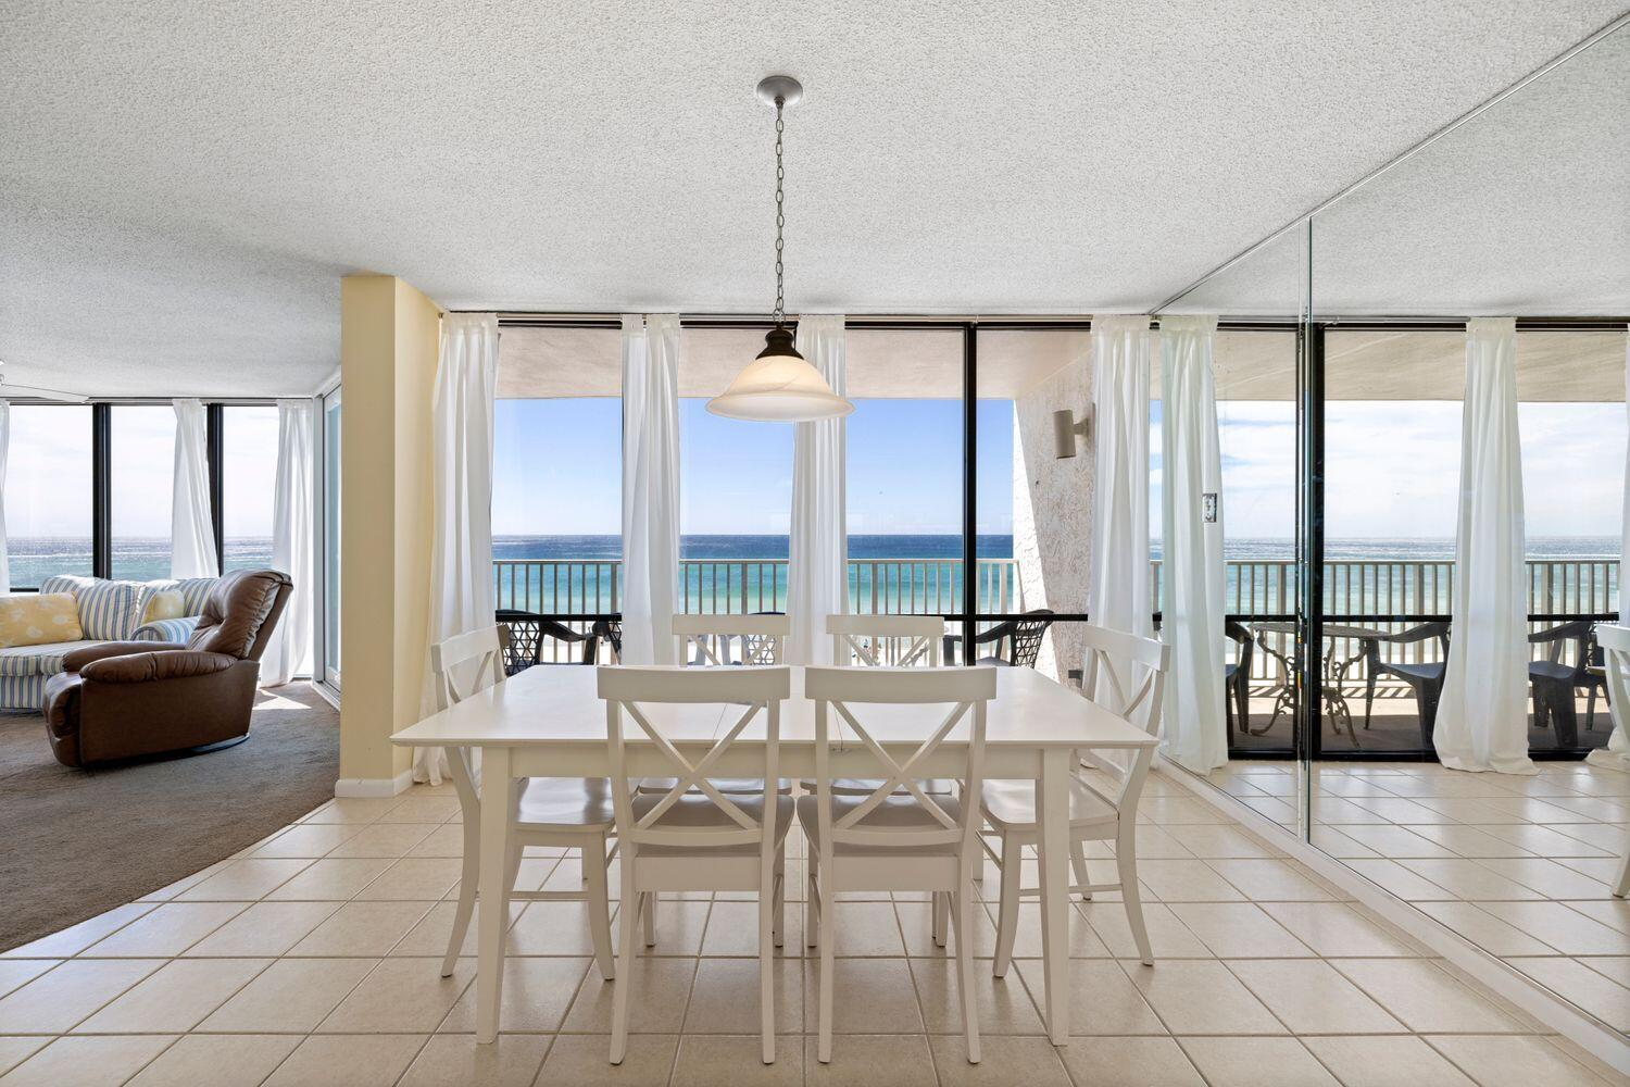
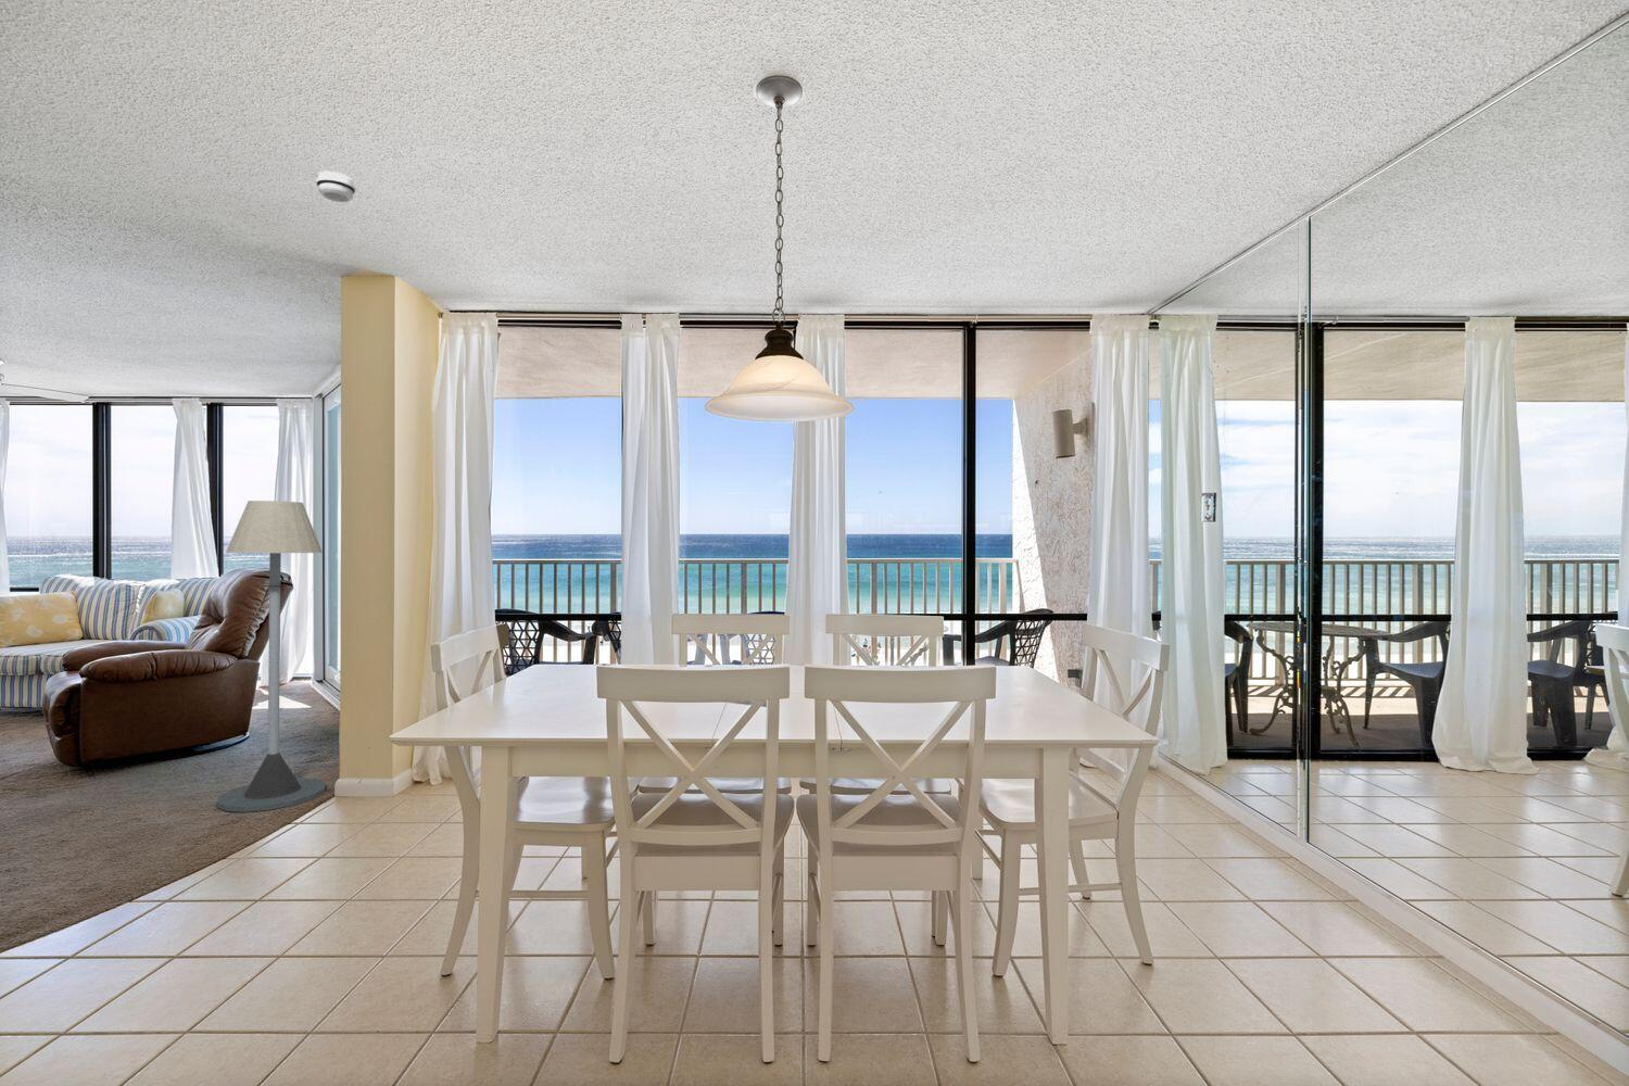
+ floor lamp [215,499,327,813]
+ smoke detector [315,171,356,204]
